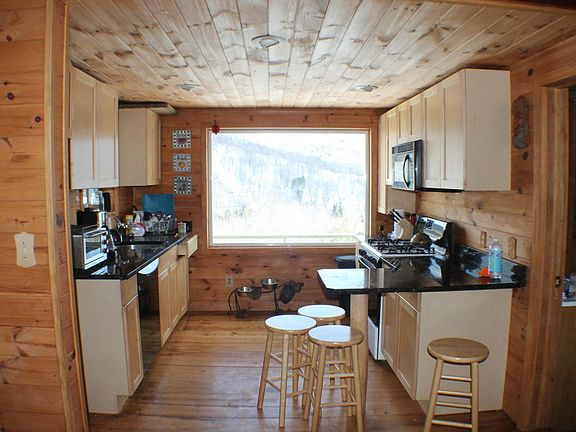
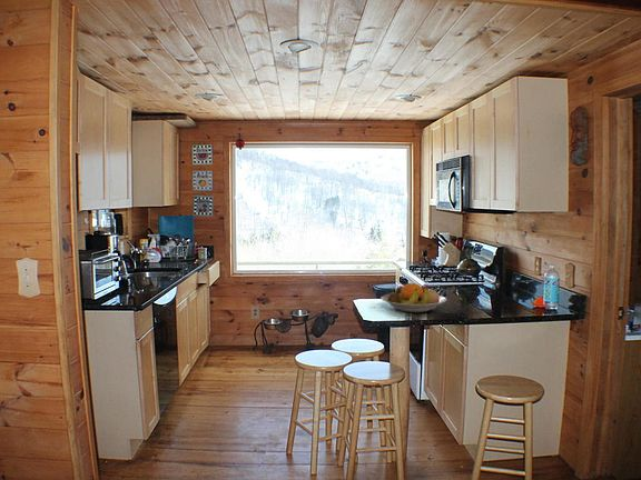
+ fruit bowl [379,282,447,313]
